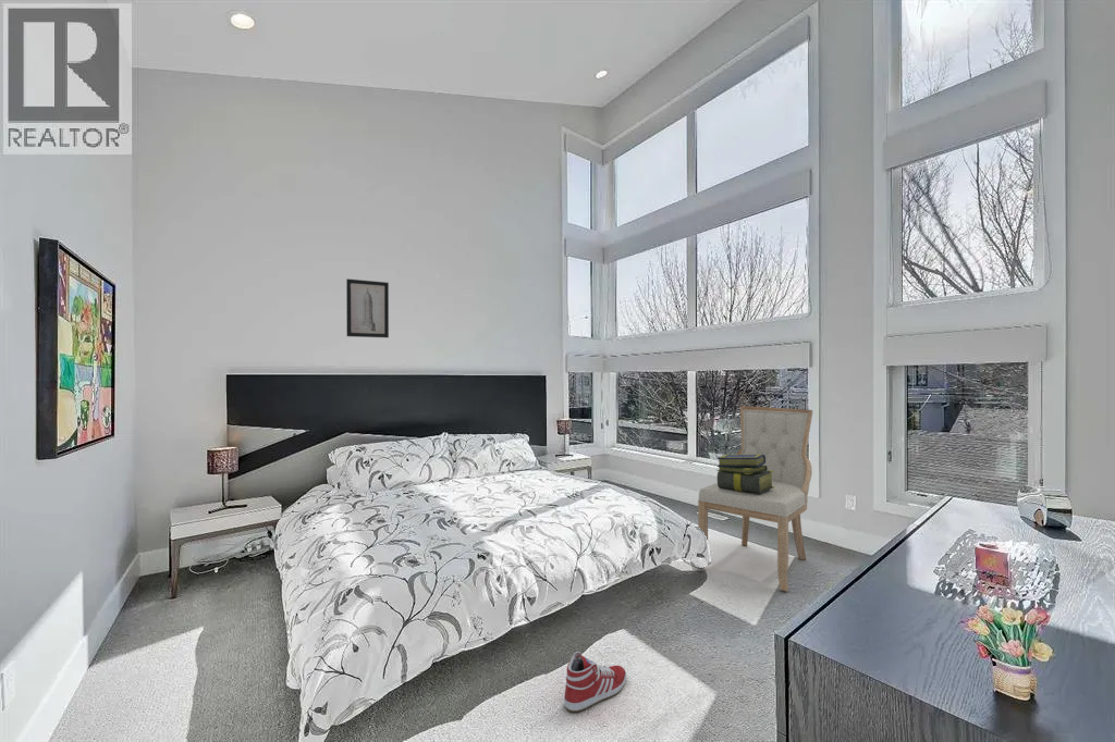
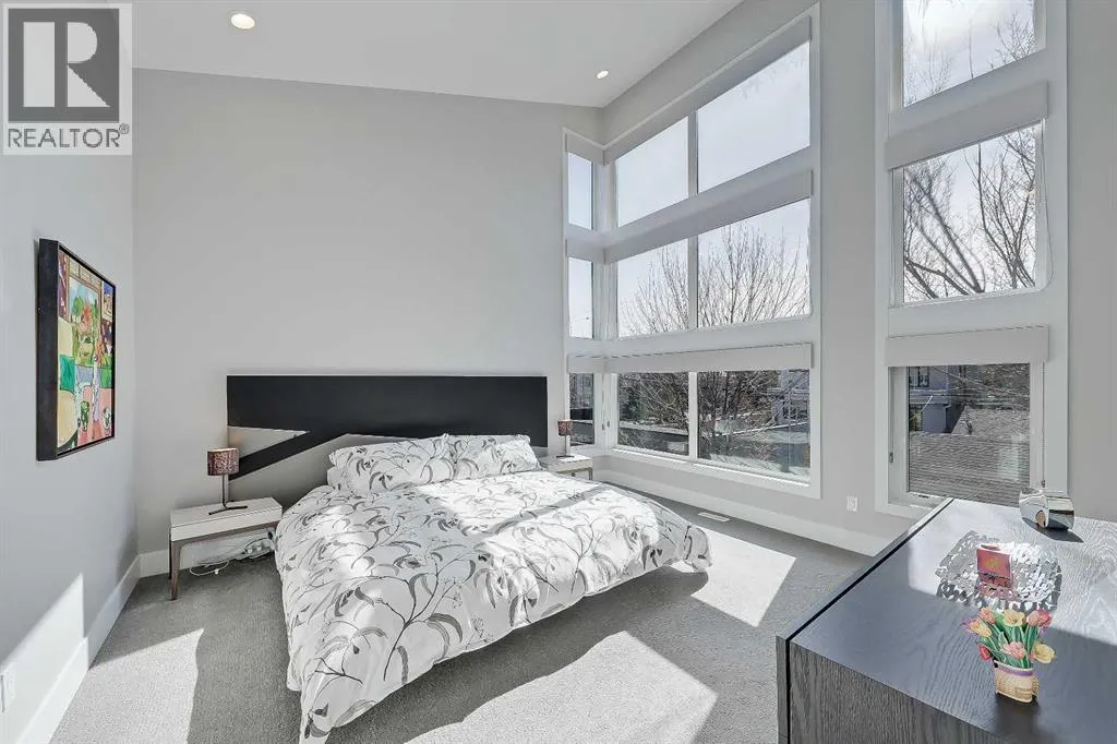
- chair [697,405,813,593]
- stack of books [715,454,774,493]
- wall art [345,277,390,338]
- sneaker [563,651,627,713]
